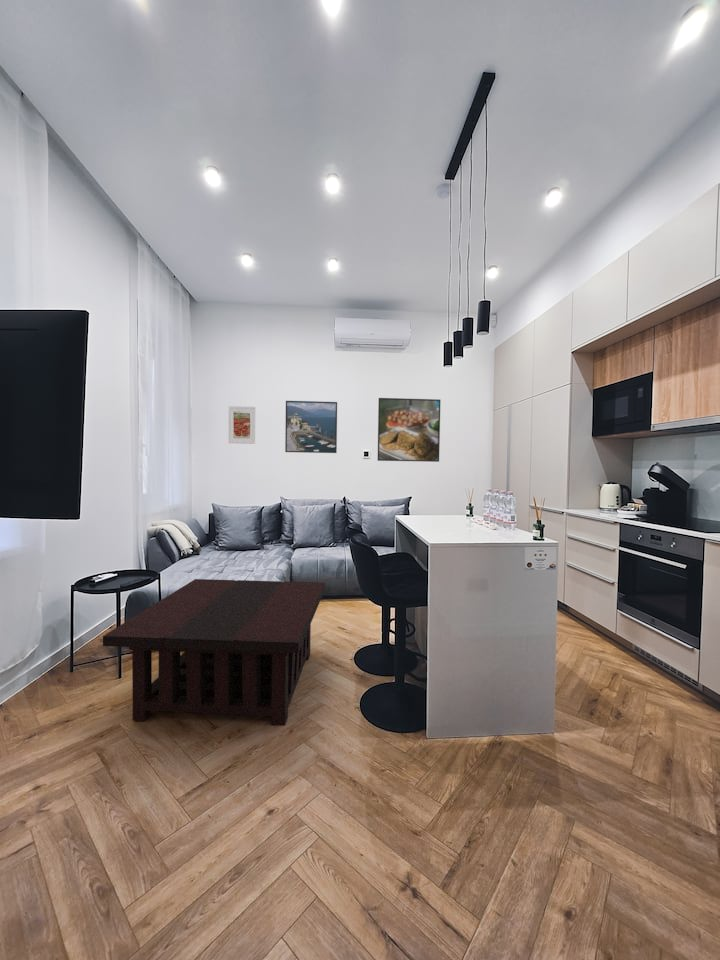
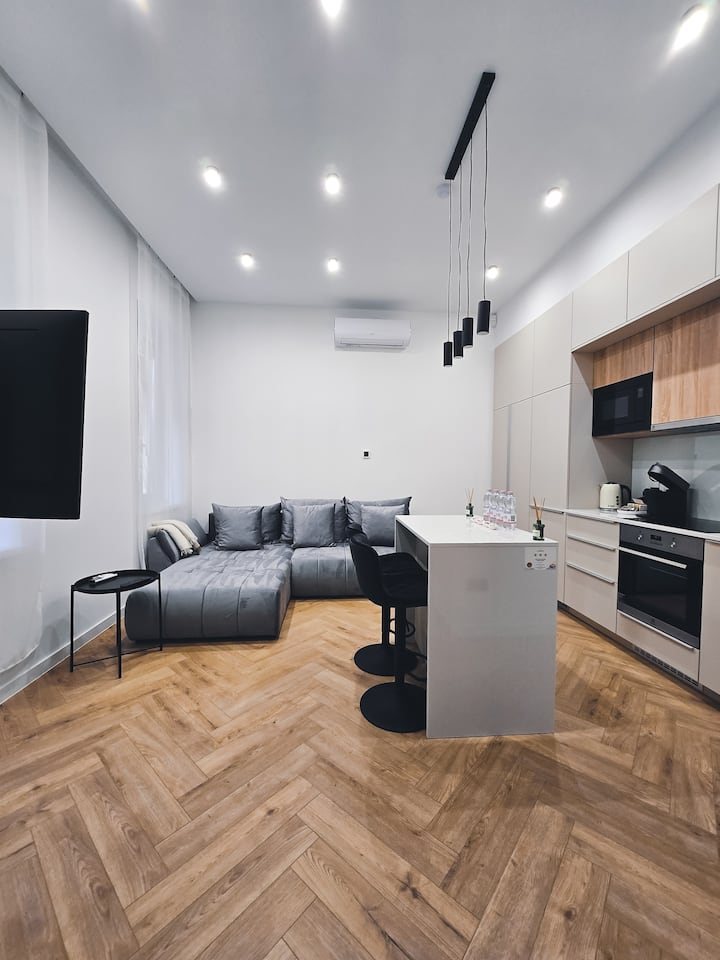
- coffee table [102,578,326,727]
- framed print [284,400,338,454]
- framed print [377,397,441,463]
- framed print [228,405,256,445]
